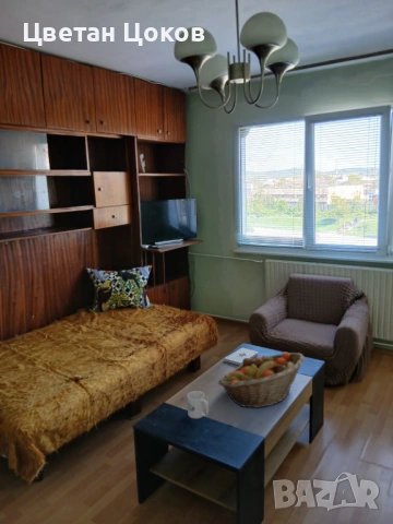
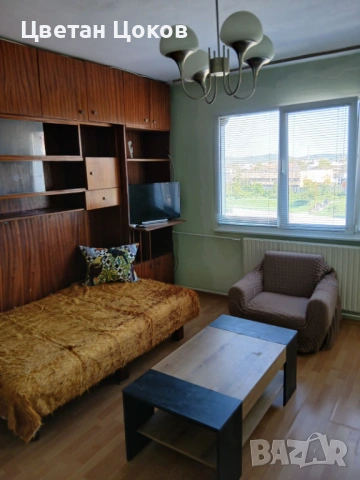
- fruit basket [217,352,306,408]
- notepad [223,347,259,367]
- mug [187,390,210,419]
